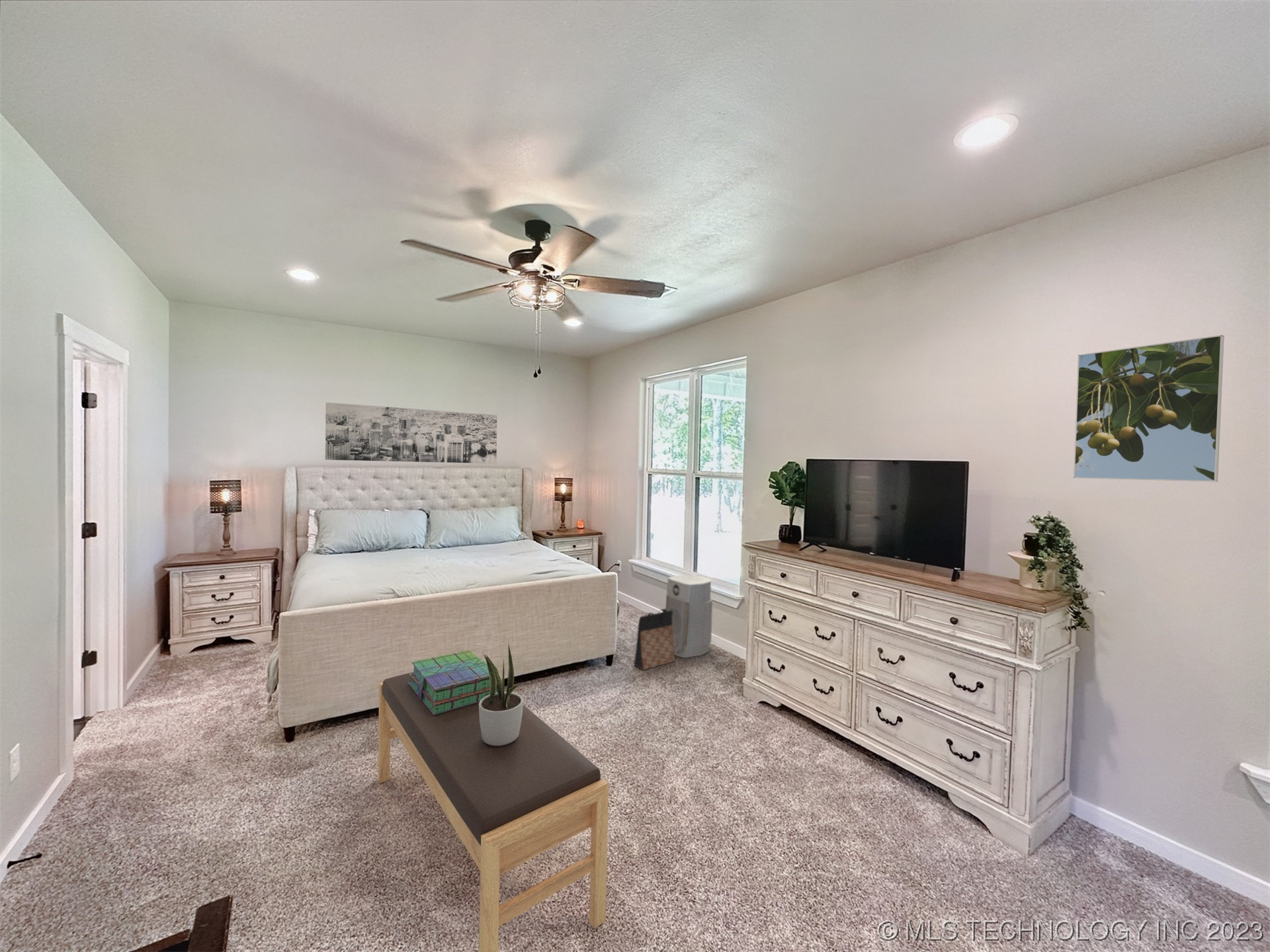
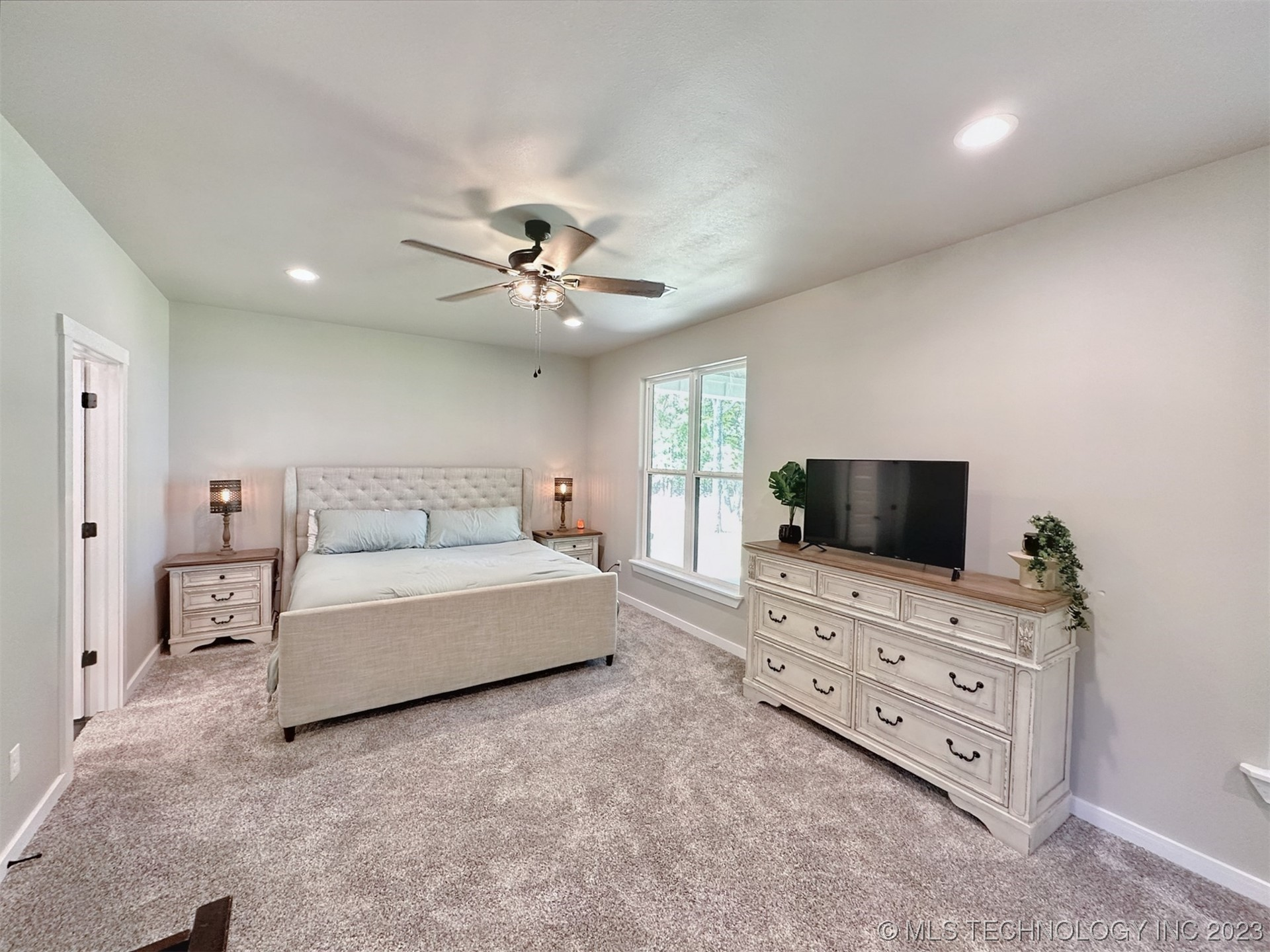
- air purifier [665,574,713,659]
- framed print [1073,335,1225,483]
- wall art [325,402,498,464]
- bench [378,672,609,952]
- potted plant [479,642,524,746]
- stack of books [408,649,497,715]
- bag [633,608,675,671]
